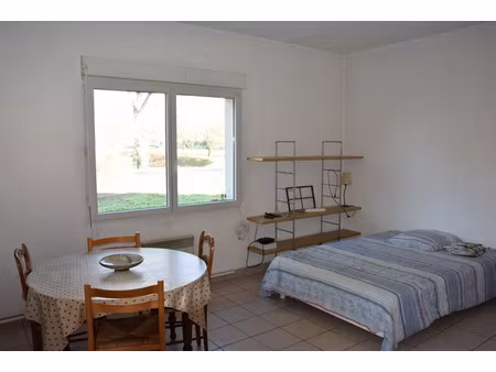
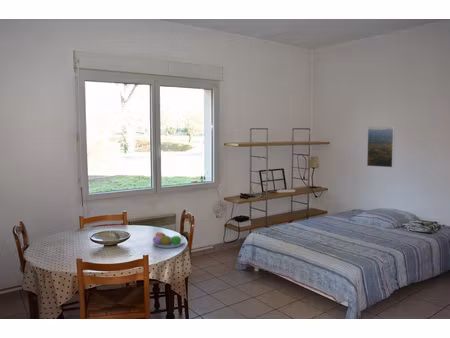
+ fruit bowl [151,231,187,249]
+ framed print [366,124,396,168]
